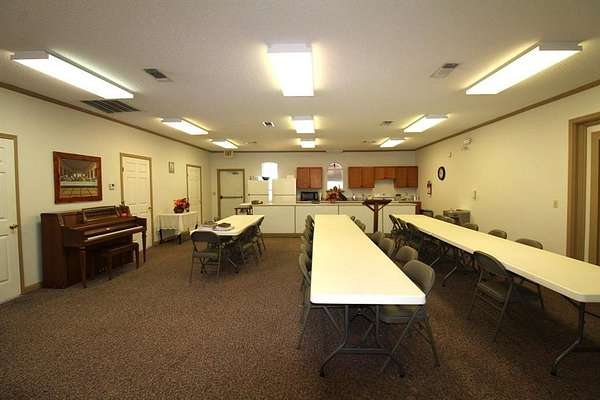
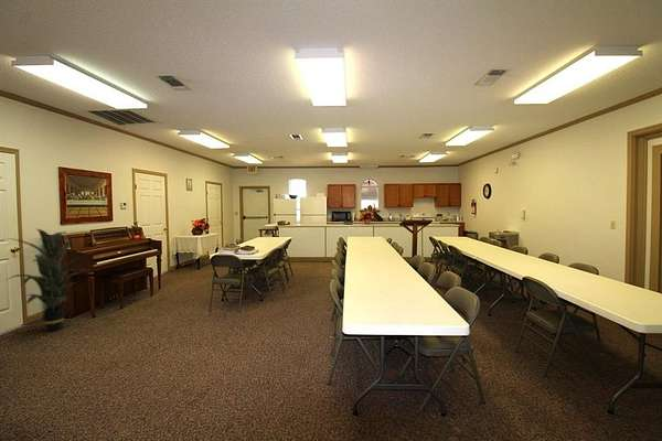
+ indoor plant [6,227,93,333]
